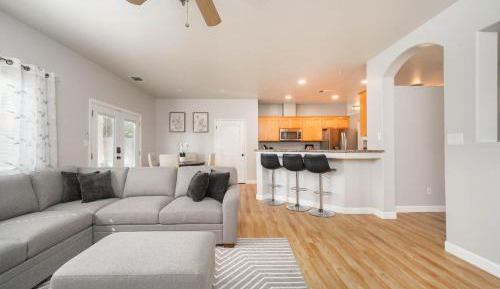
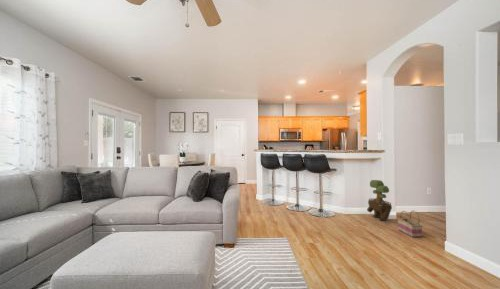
+ potted tree [366,179,393,222]
+ basket [397,210,424,238]
